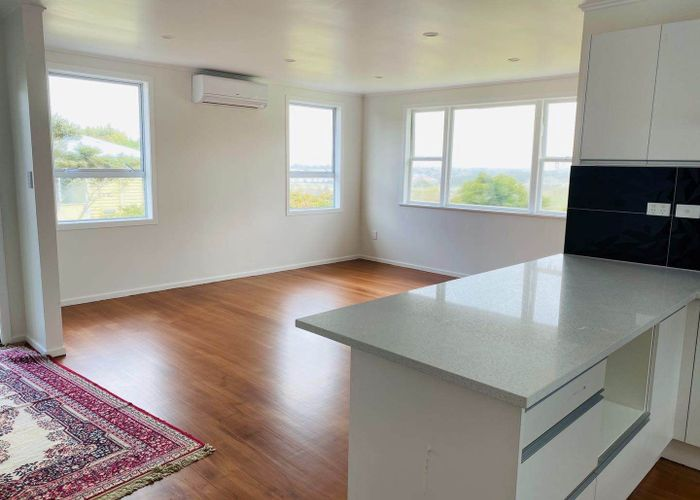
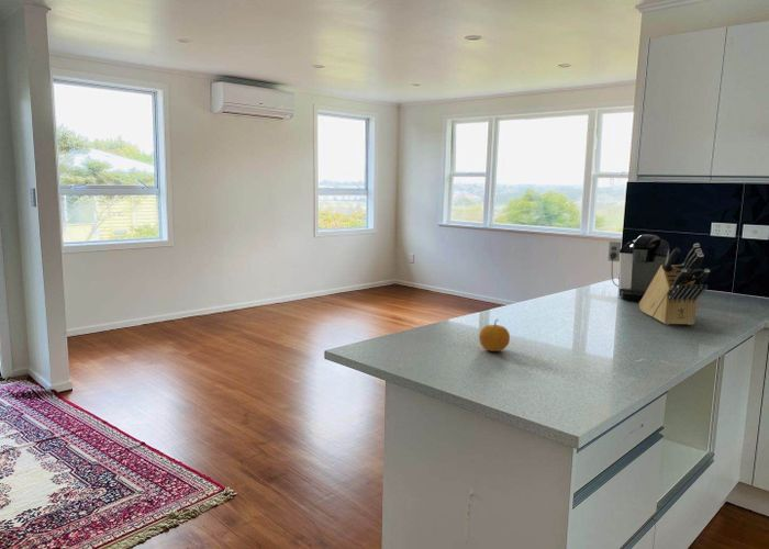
+ coffee maker [606,234,670,303]
+ knife block [638,243,711,326]
+ fruit [478,318,511,352]
